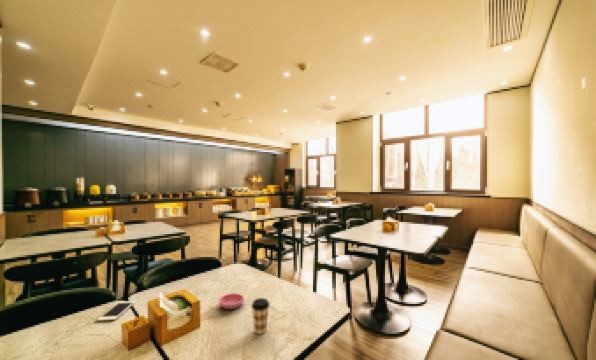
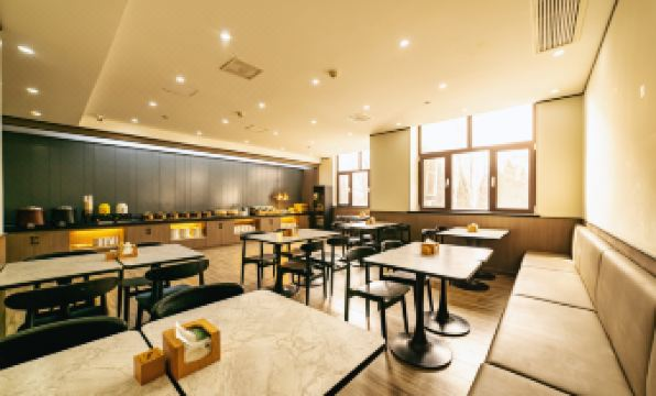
- saucer [218,292,245,310]
- cell phone [96,300,136,322]
- coffee cup [250,297,271,335]
